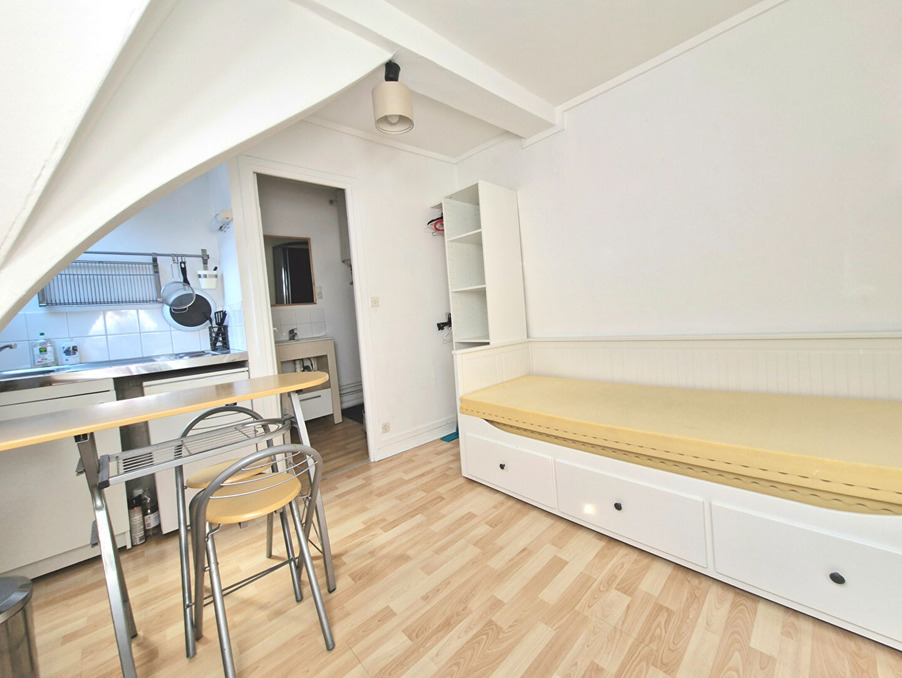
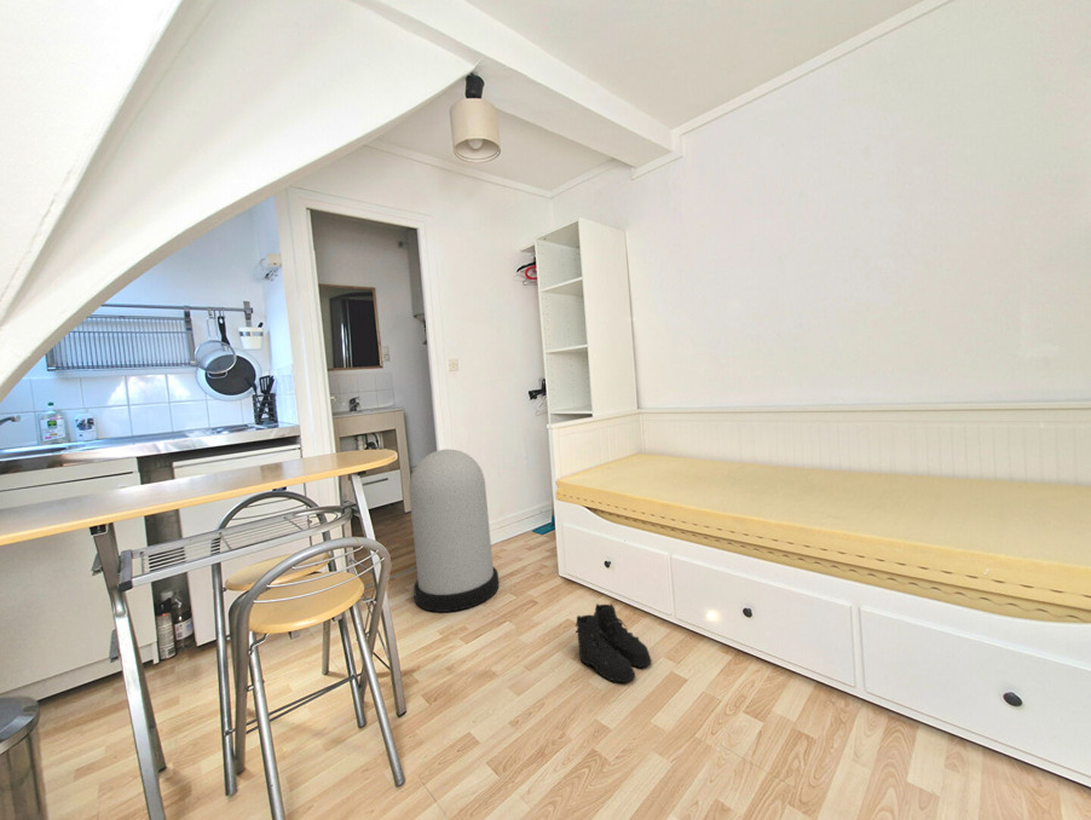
+ boots [575,602,652,683]
+ trash can [408,449,501,613]
